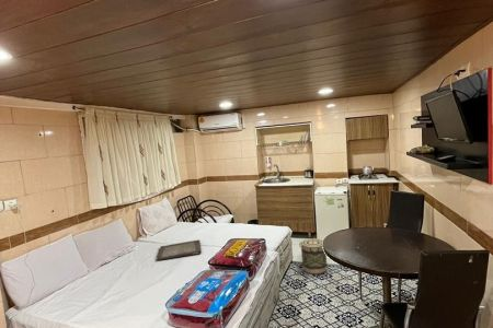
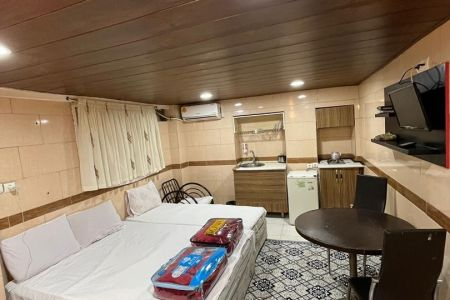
- serving tray [156,238,203,261]
- basket [298,237,328,274]
